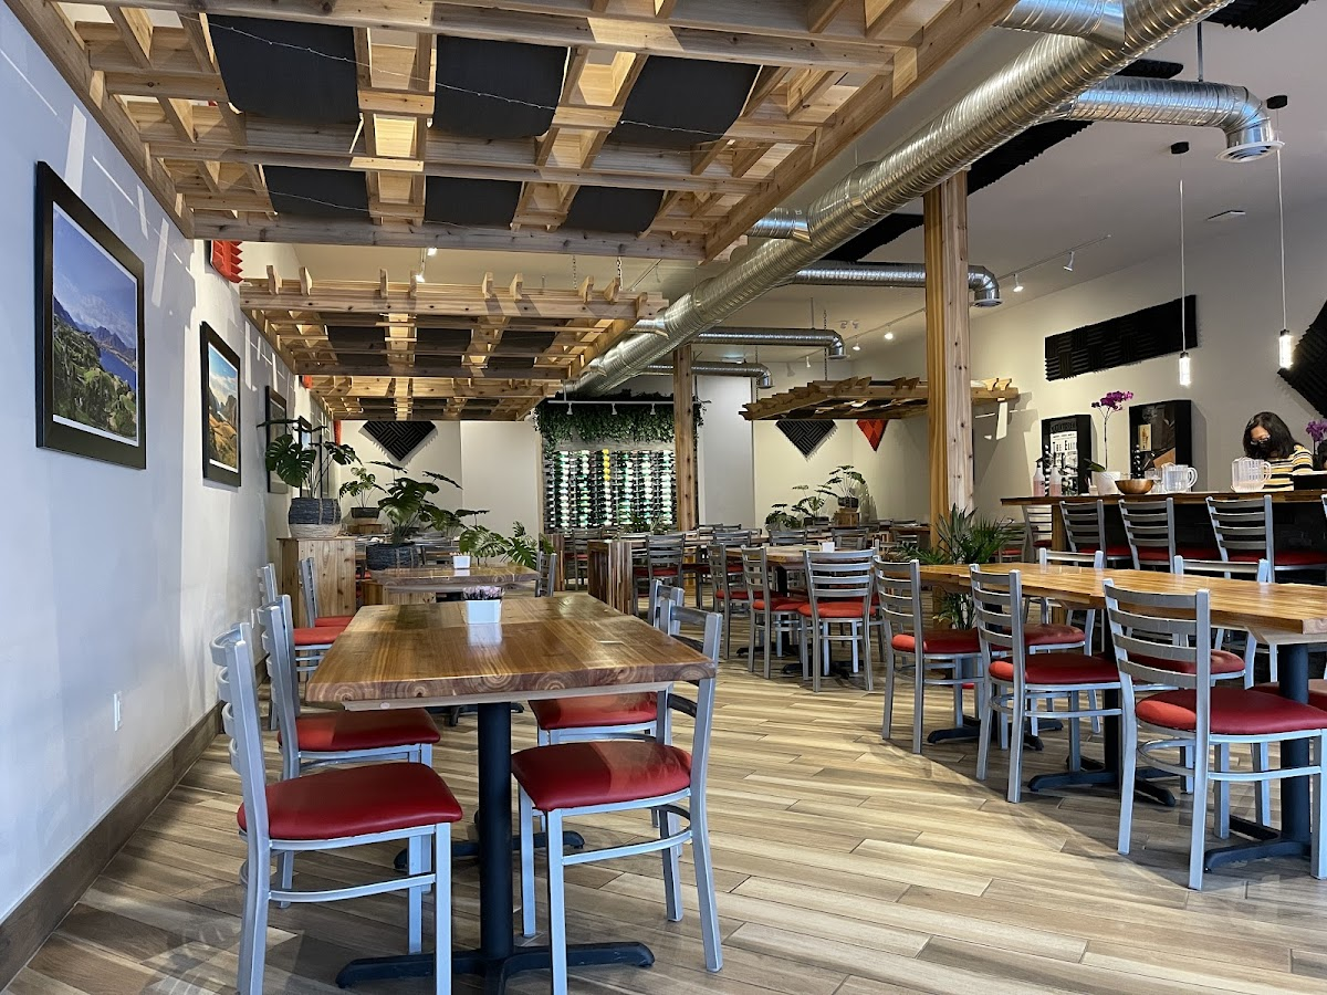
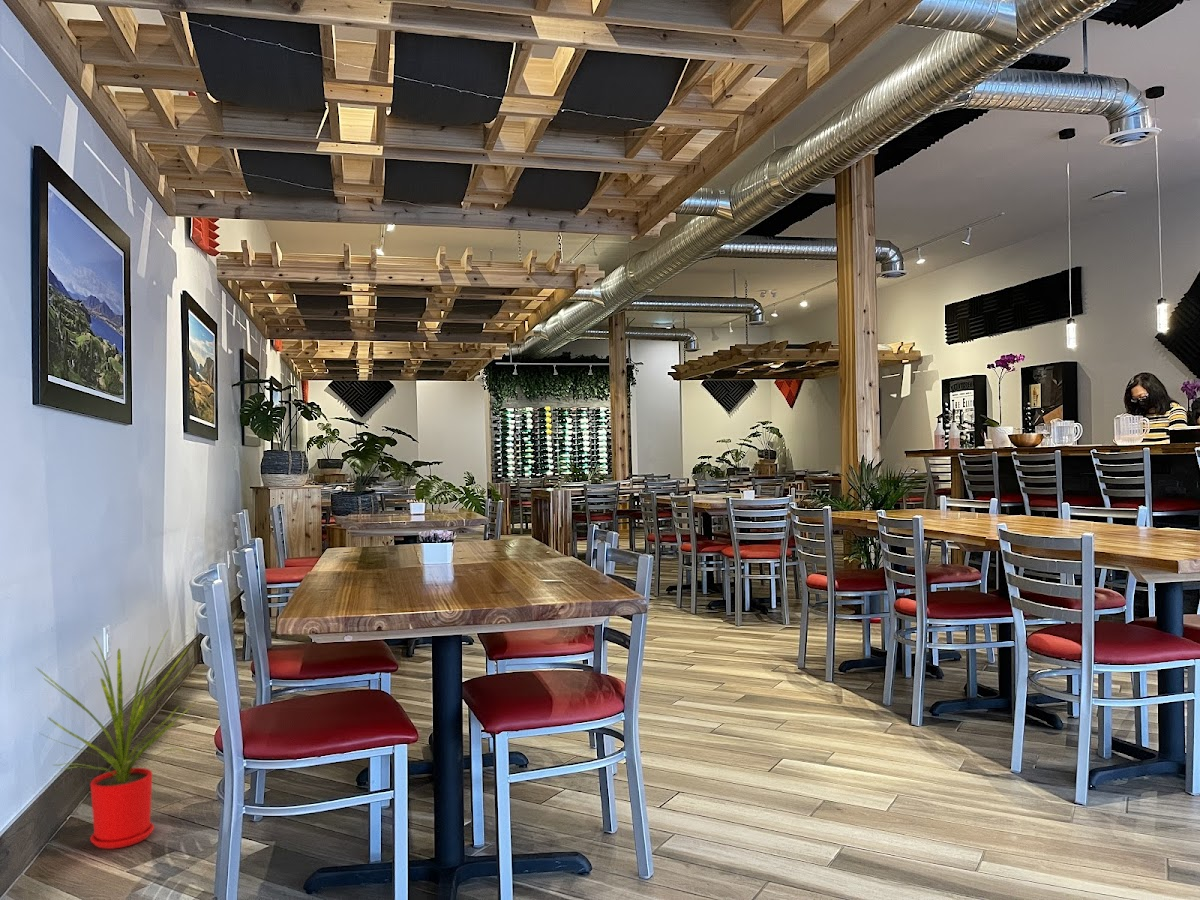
+ house plant [35,628,198,850]
